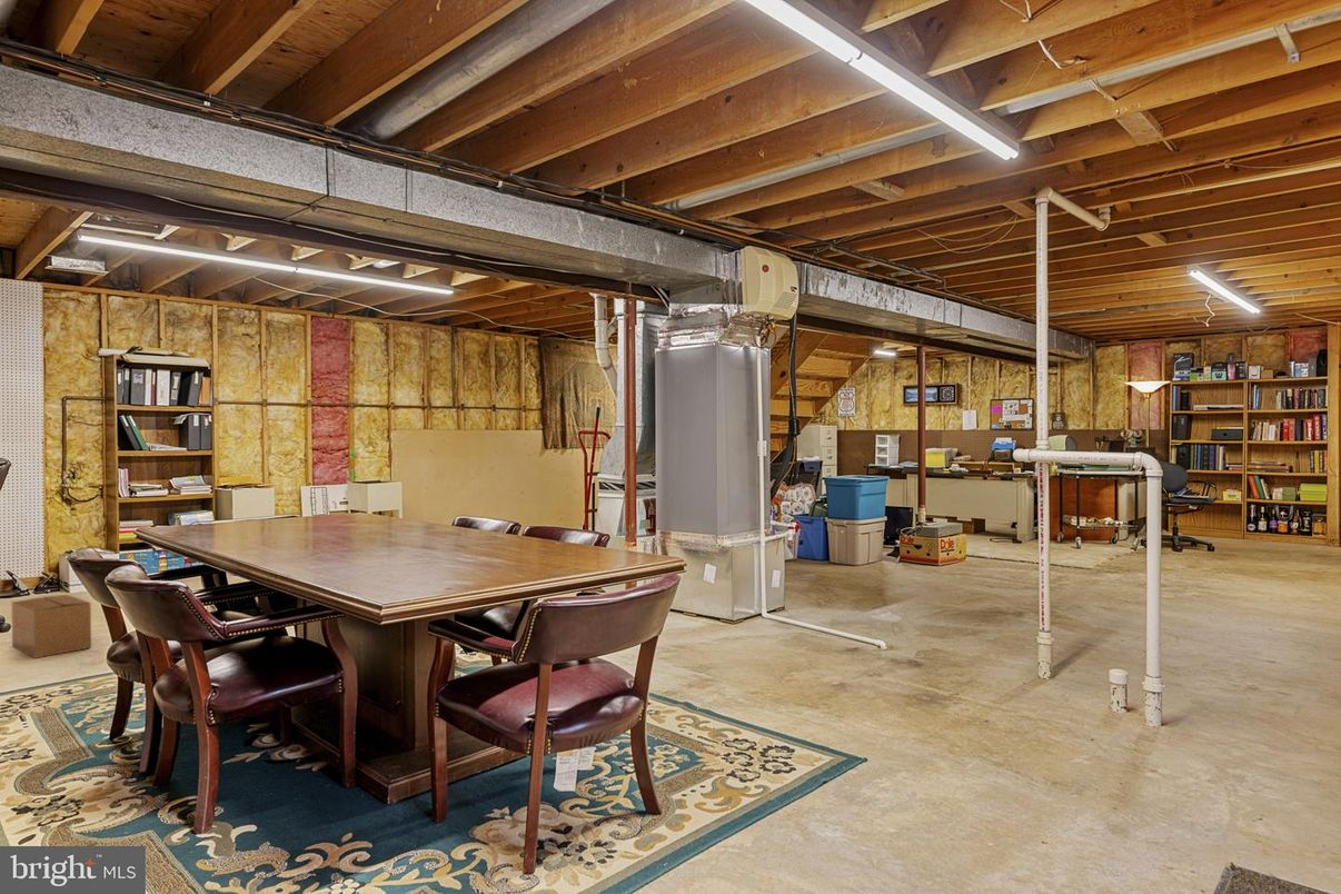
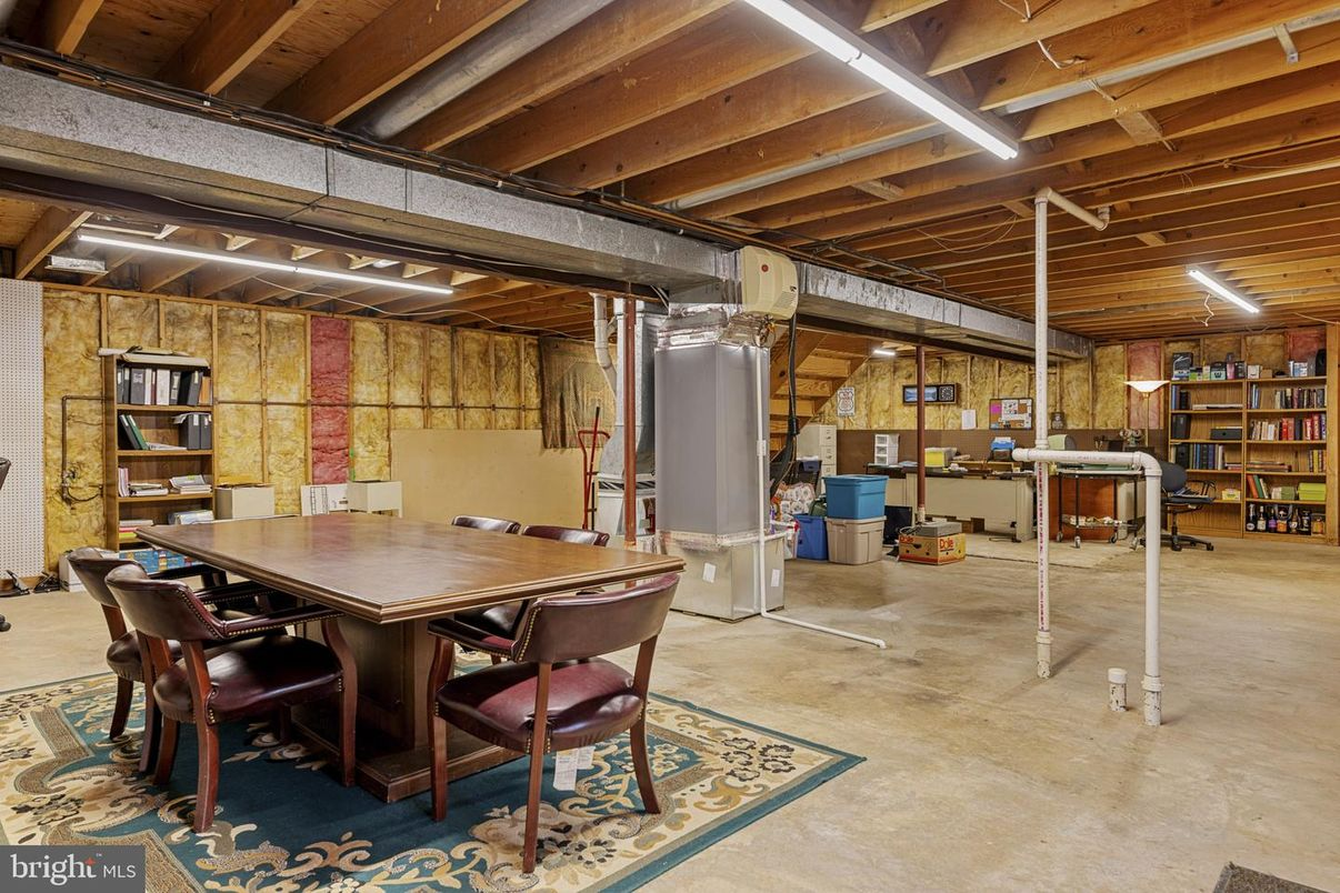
- cardboard box [10,594,92,659]
